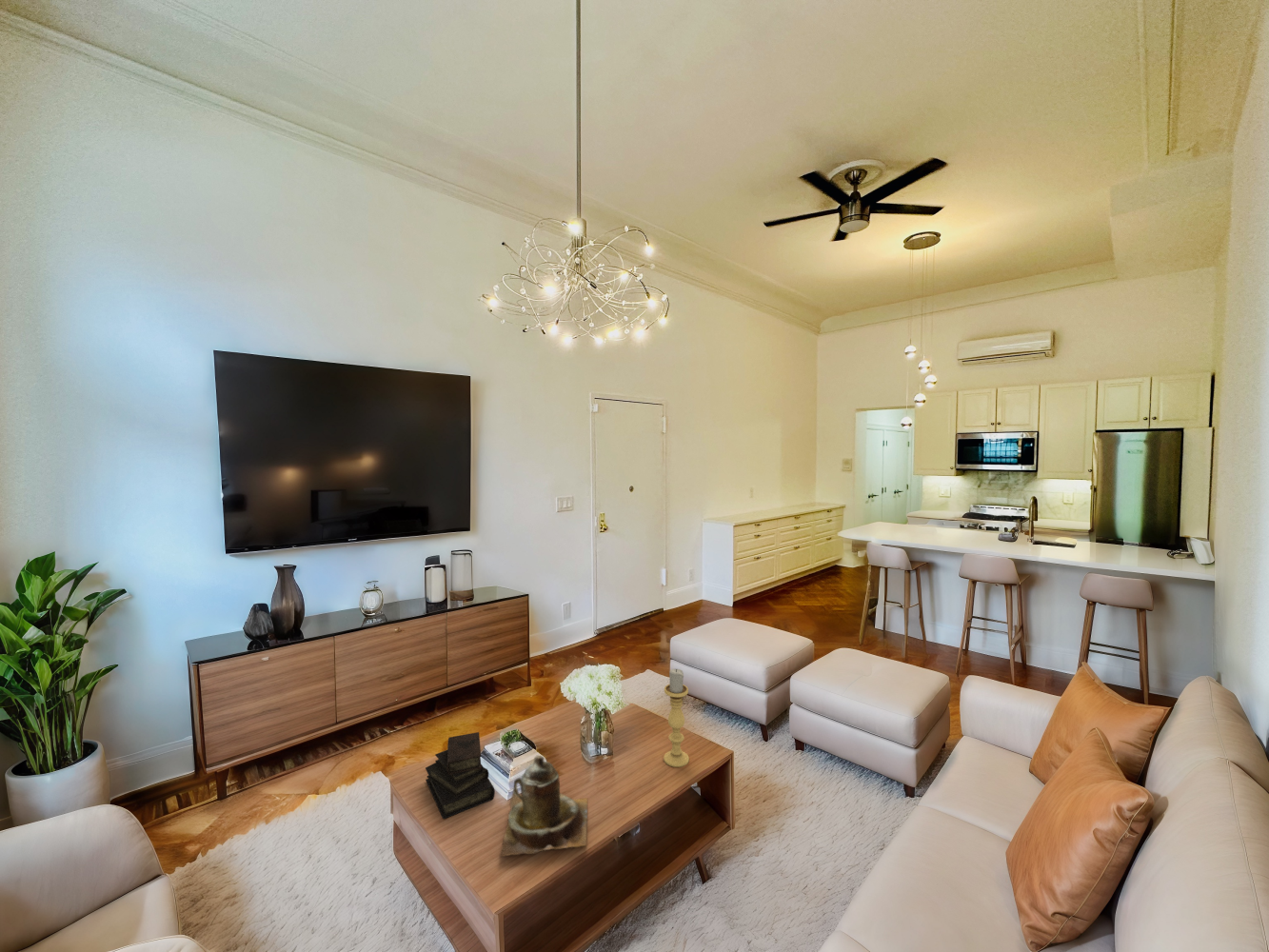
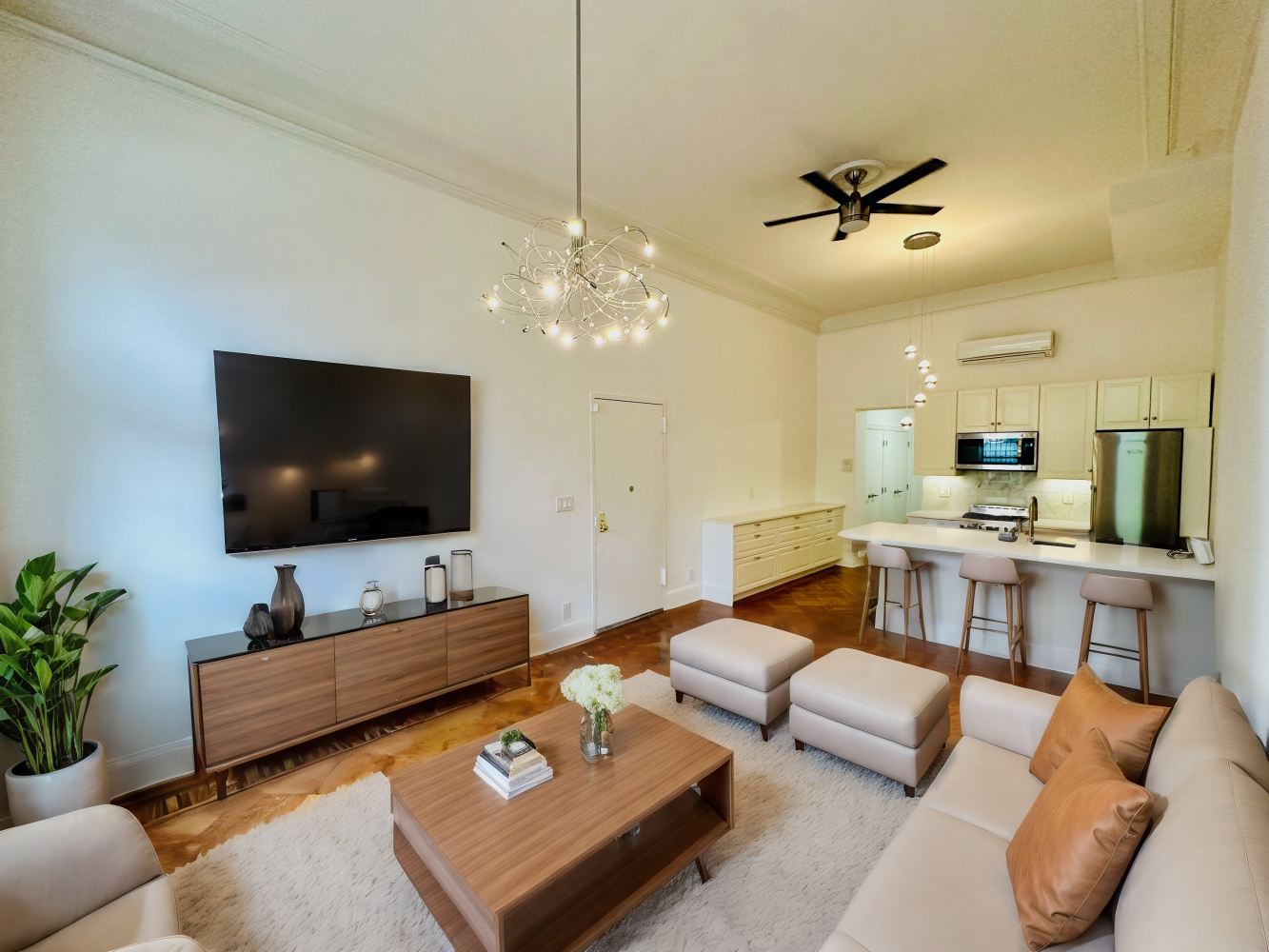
- candle holder [663,668,690,768]
- teapot [498,754,588,858]
- diary [425,731,496,820]
